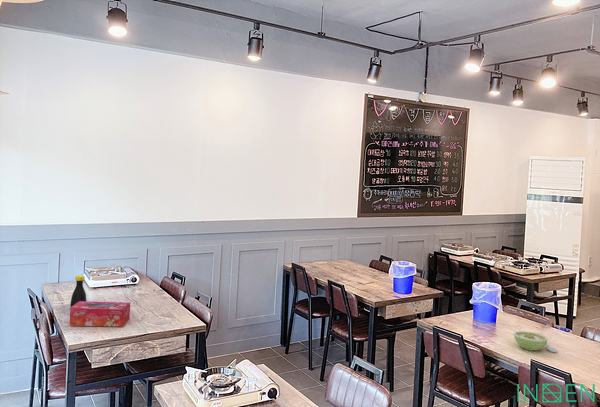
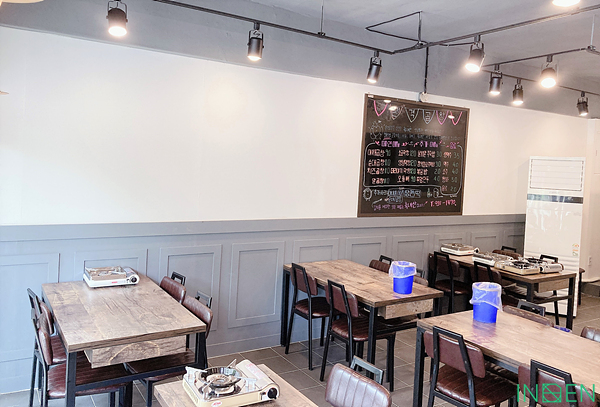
- frying pan [513,330,558,353]
- tissue box [69,300,131,328]
- bottle [69,274,88,308]
